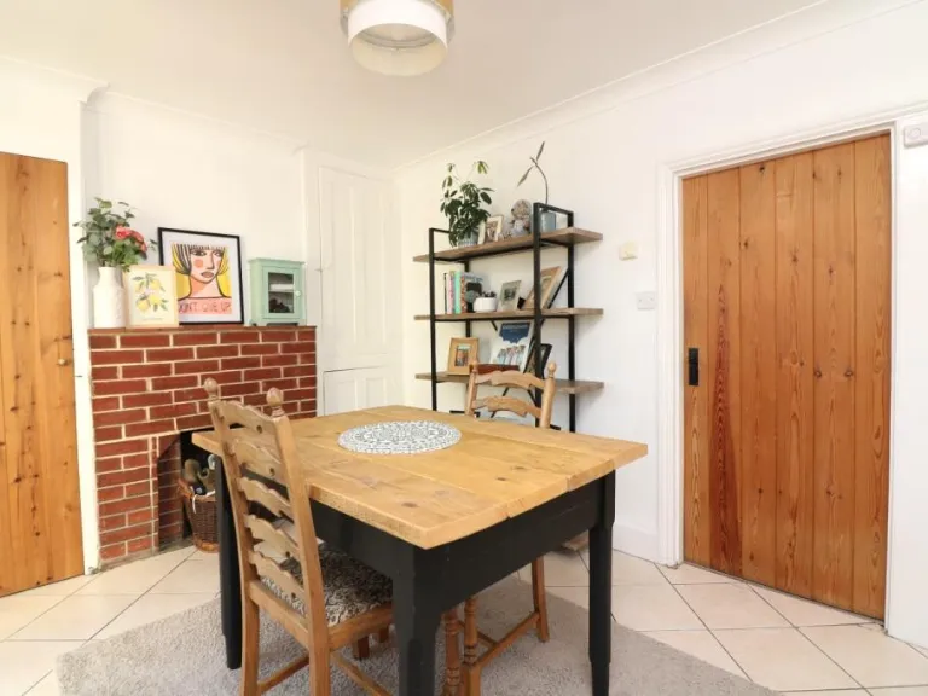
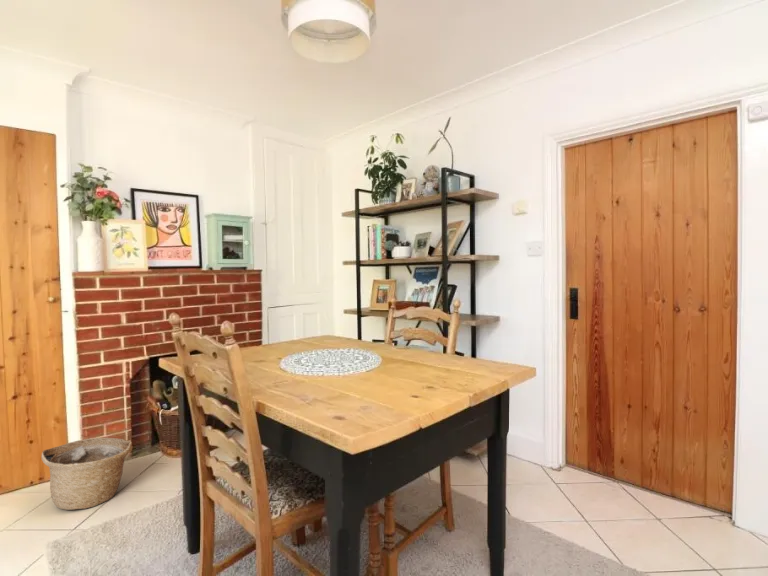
+ basket [40,437,134,511]
